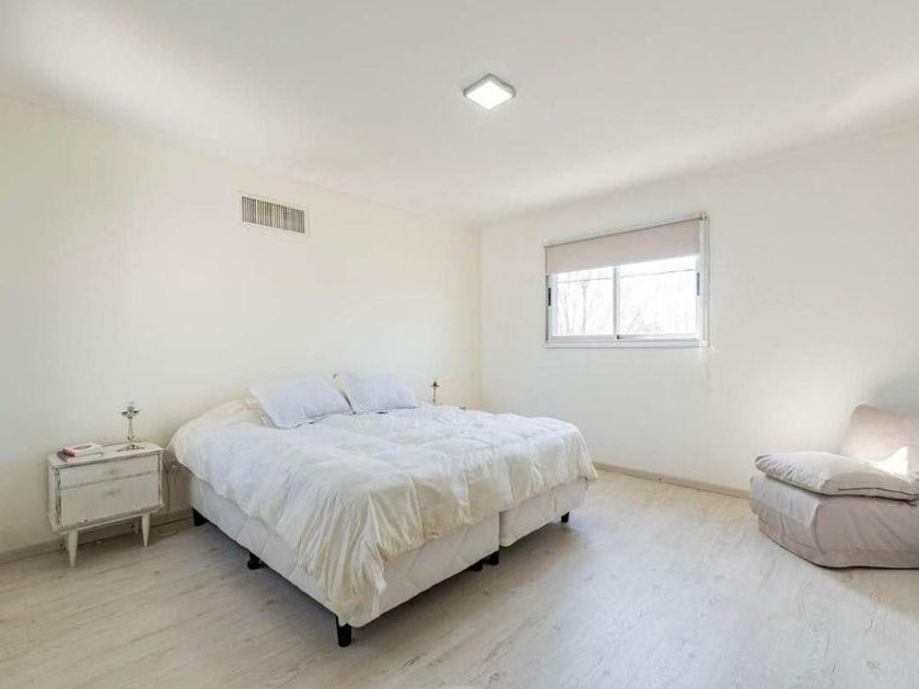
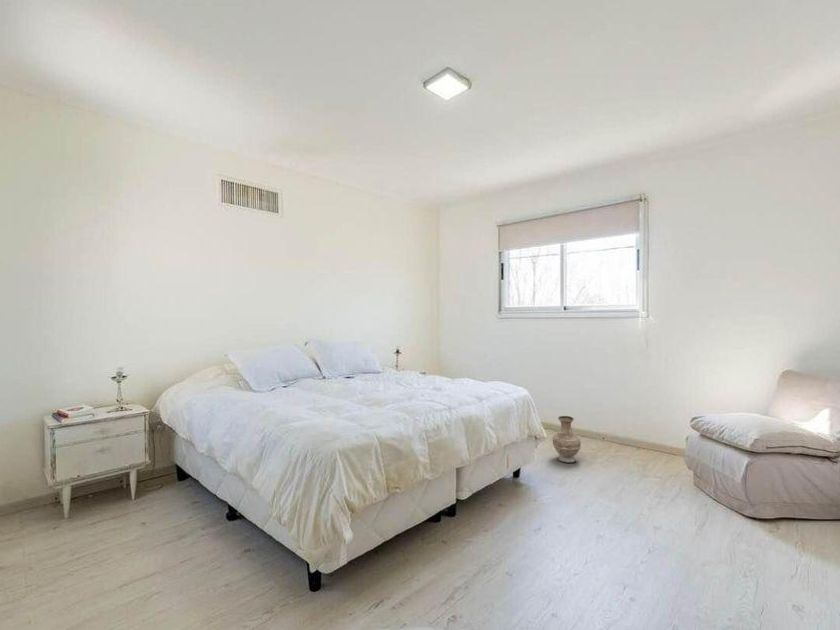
+ vase [552,415,582,464]
